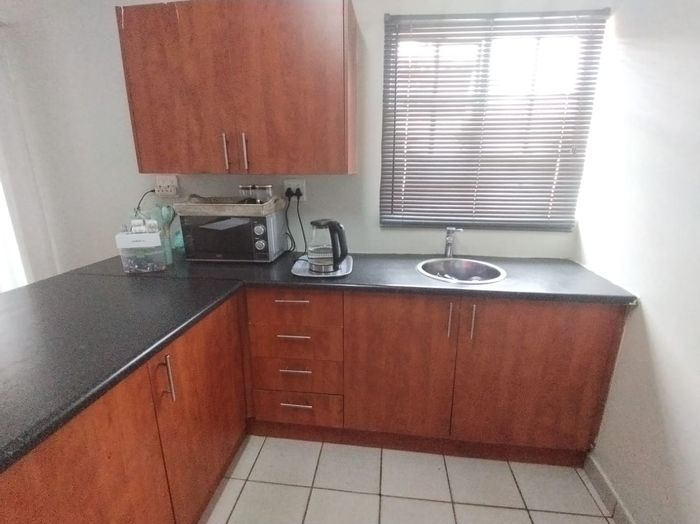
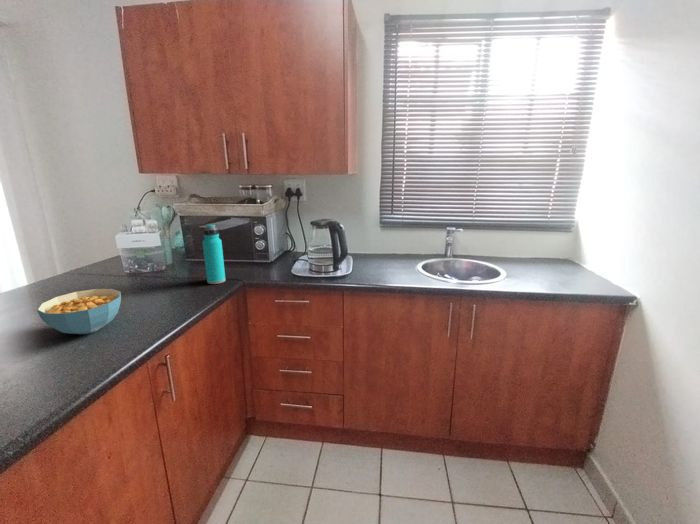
+ cereal bowl [36,288,122,335]
+ water bottle [202,223,226,285]
